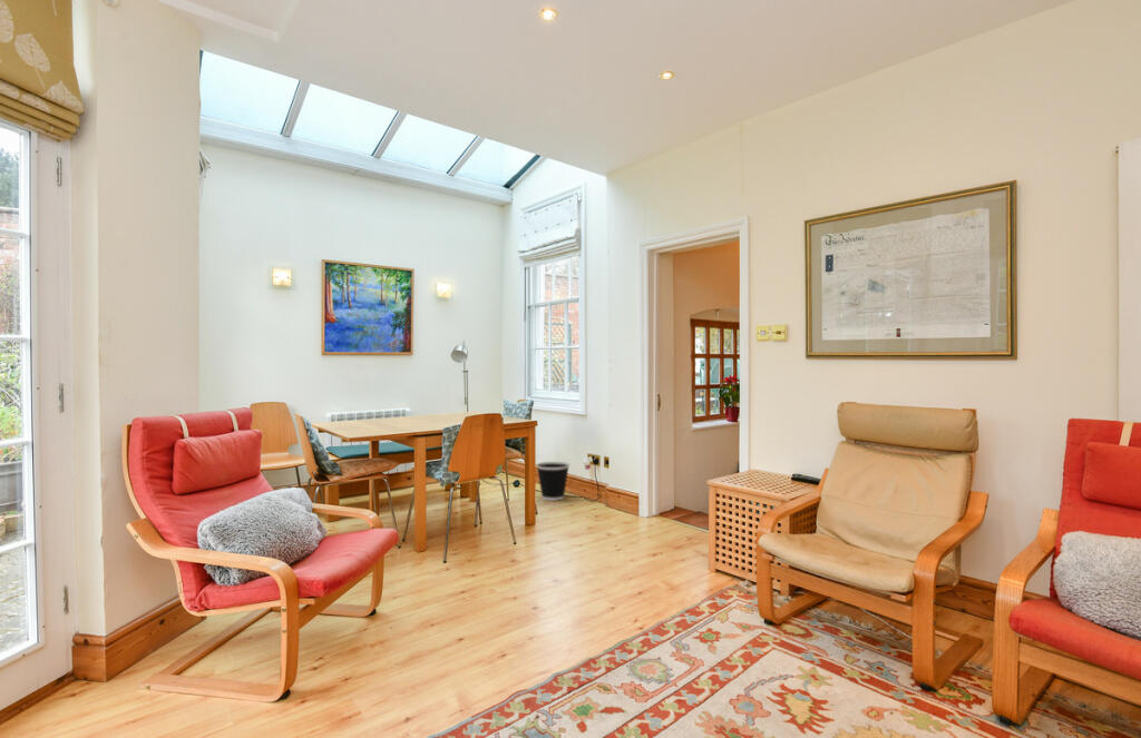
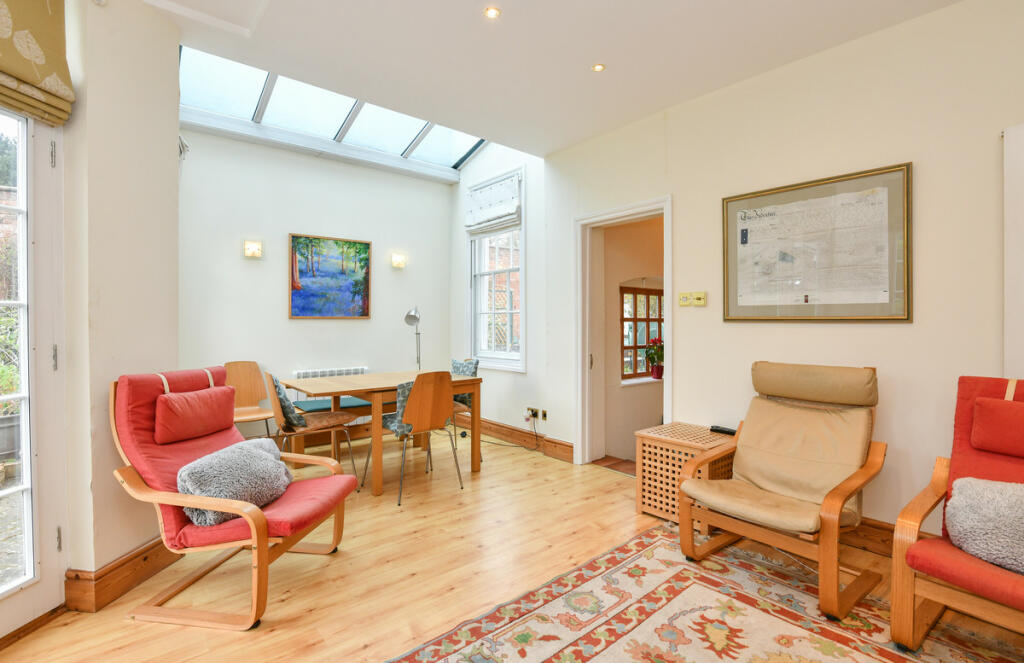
- wastebasket [535,461,570,502]
